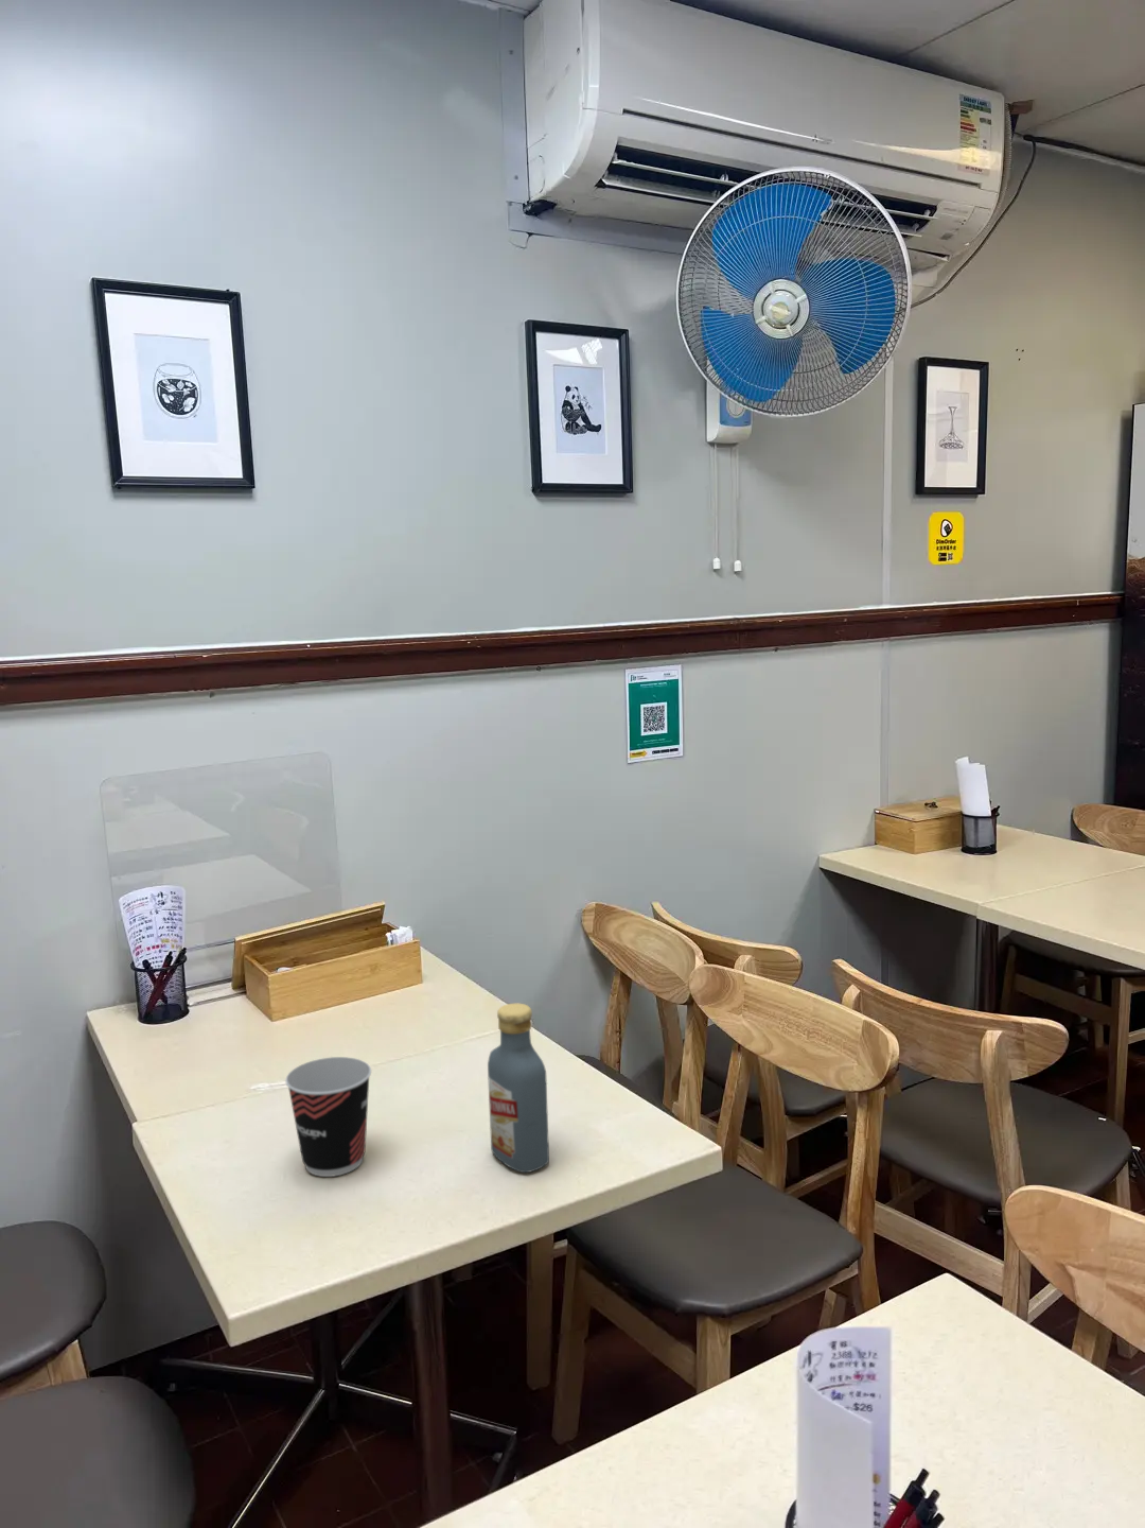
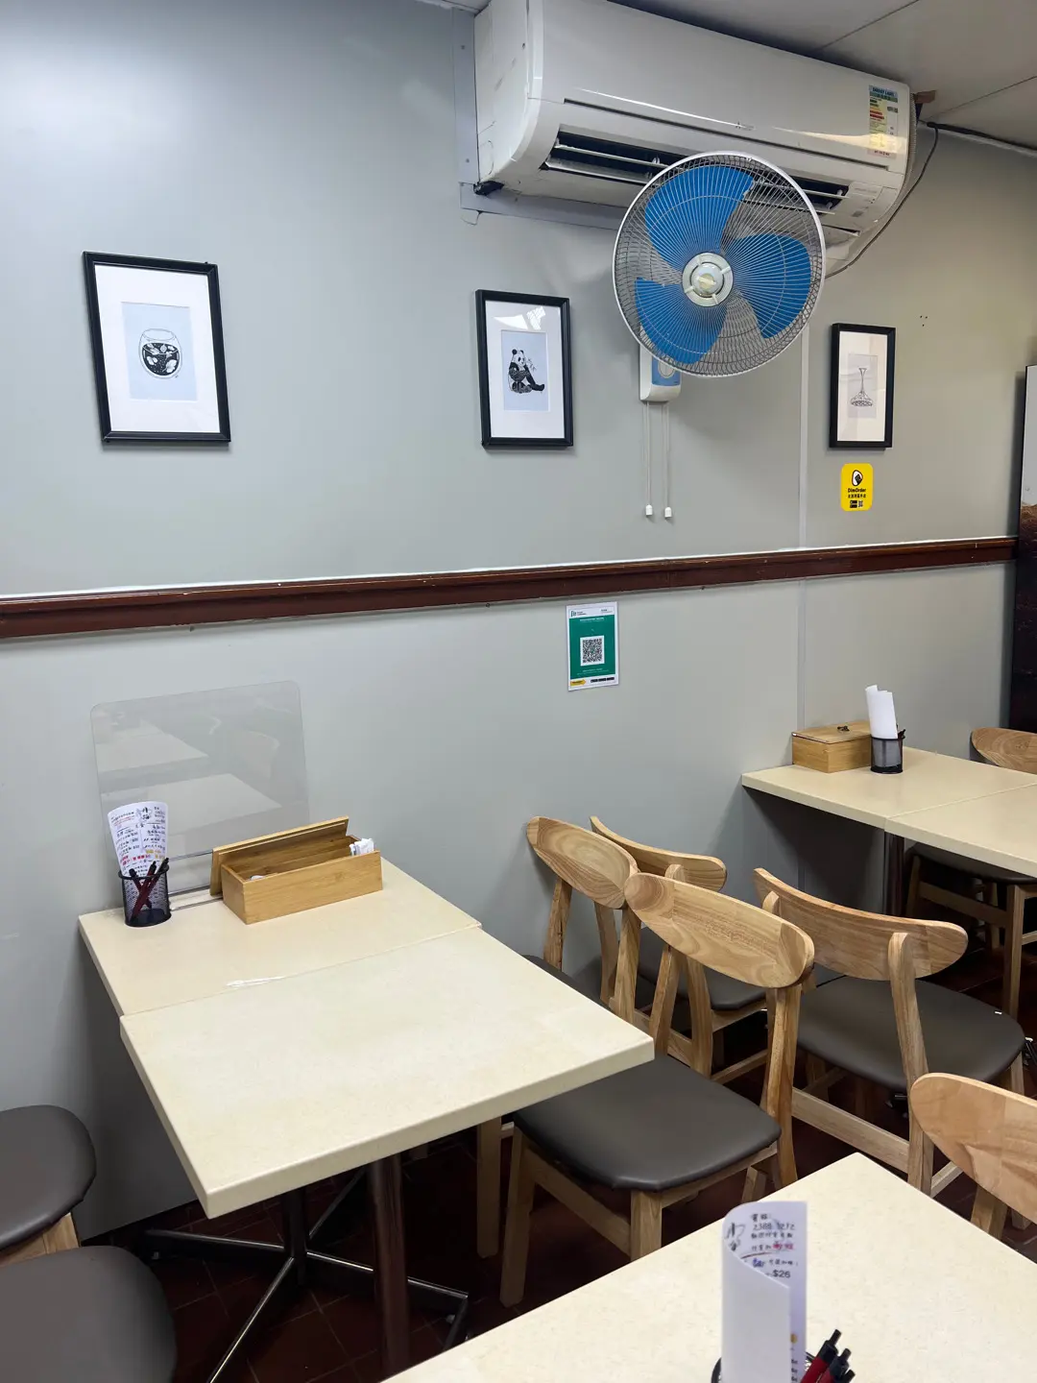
- cup [284,1056,372,1178]
- vodka [487,1002,550,1173]
